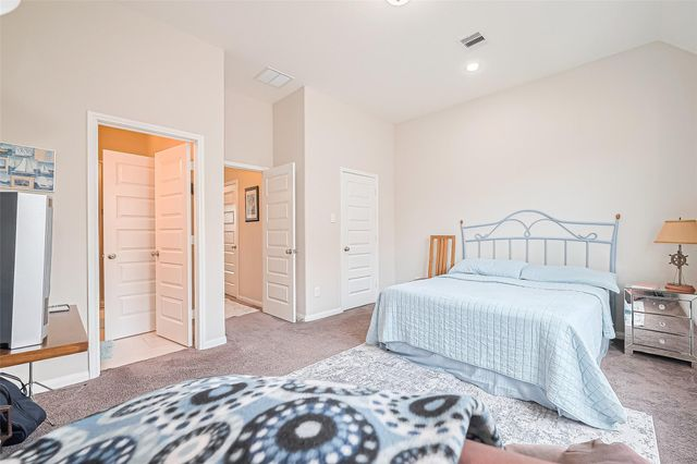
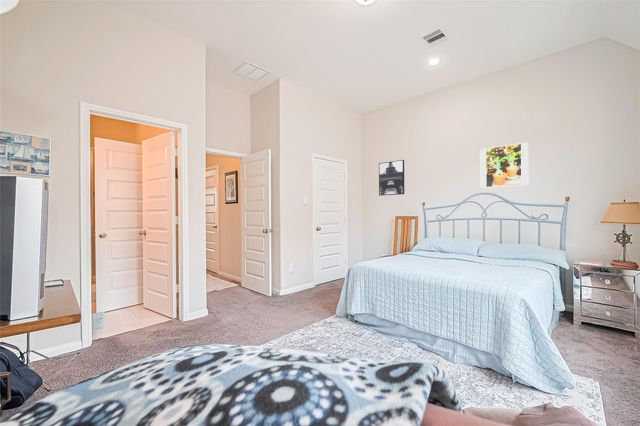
+ wall art [378,159,405,197]
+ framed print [479,142,529,189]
